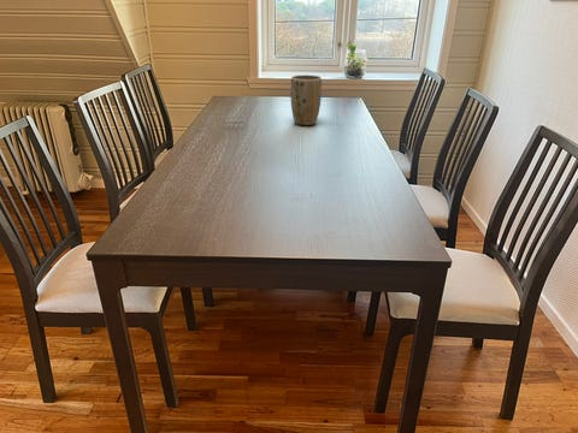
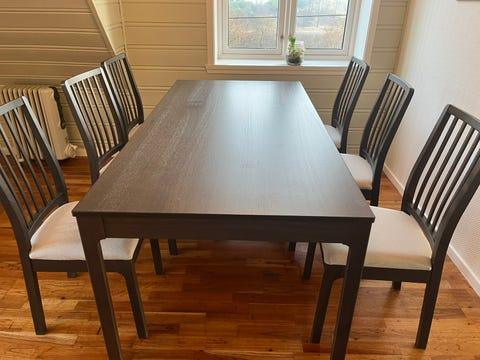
- plant pot [290,73,323,126]
